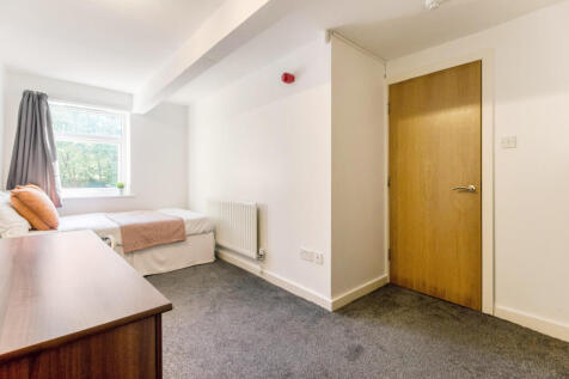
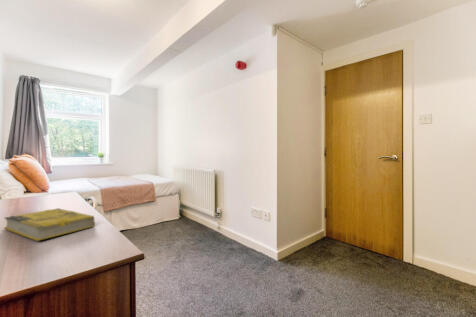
+ book [3,207,96,242]
